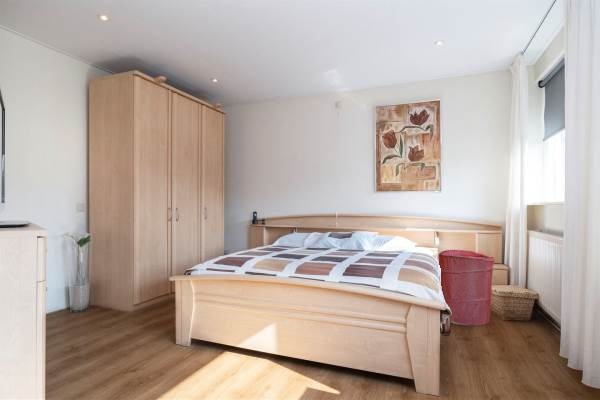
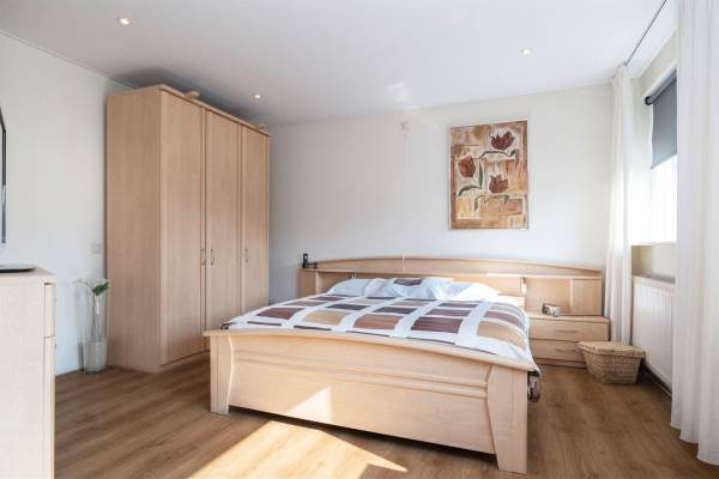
- laundry hamper [438,249,496,326]
